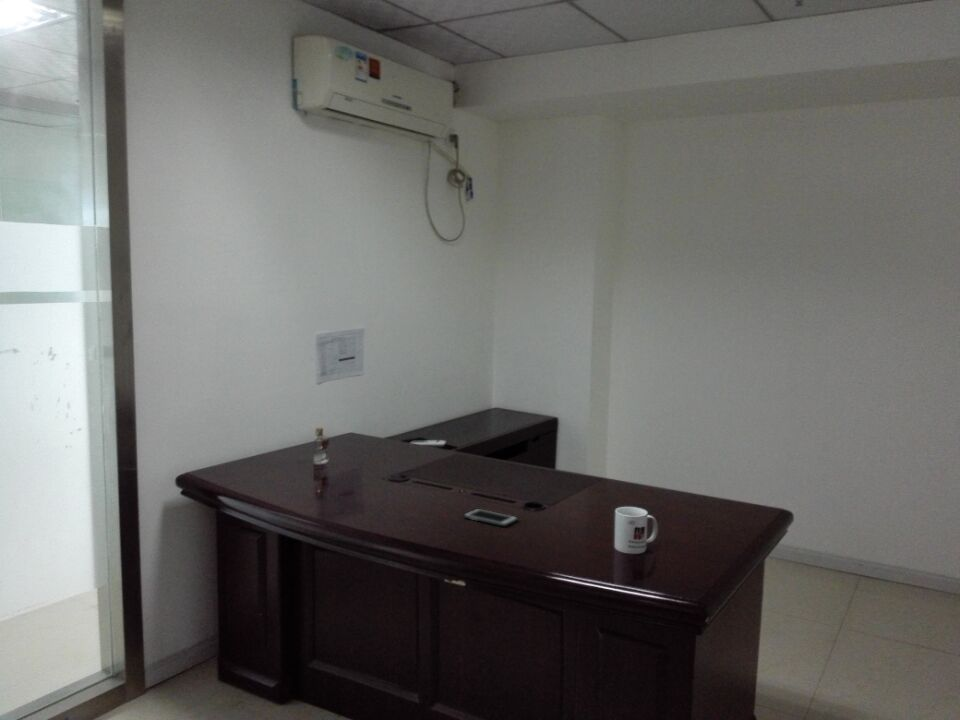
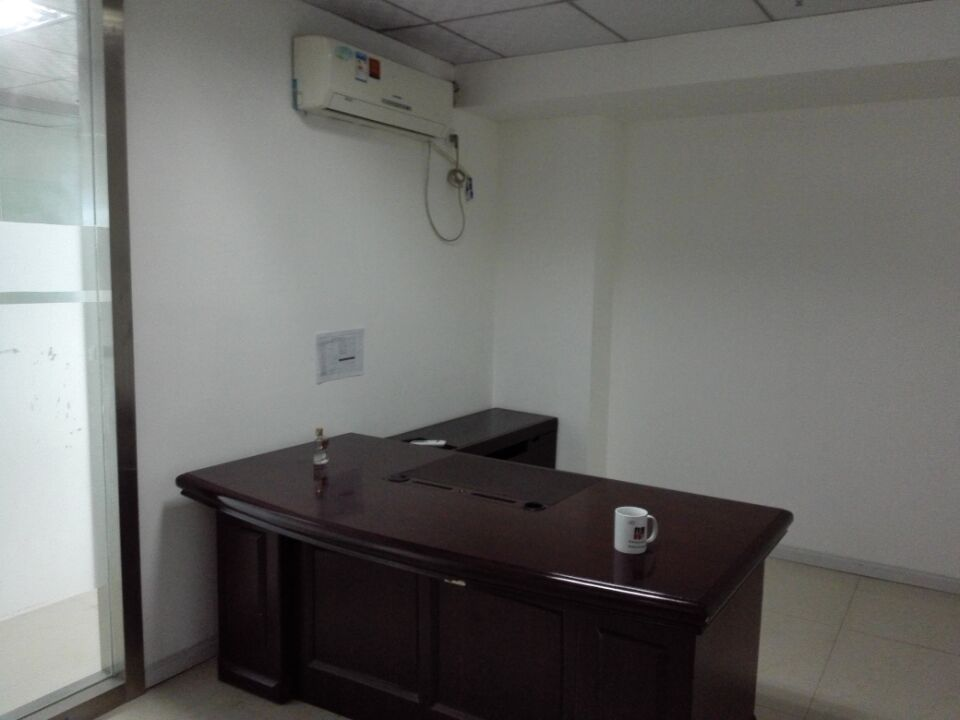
- cell phone [463,508,519,528]
